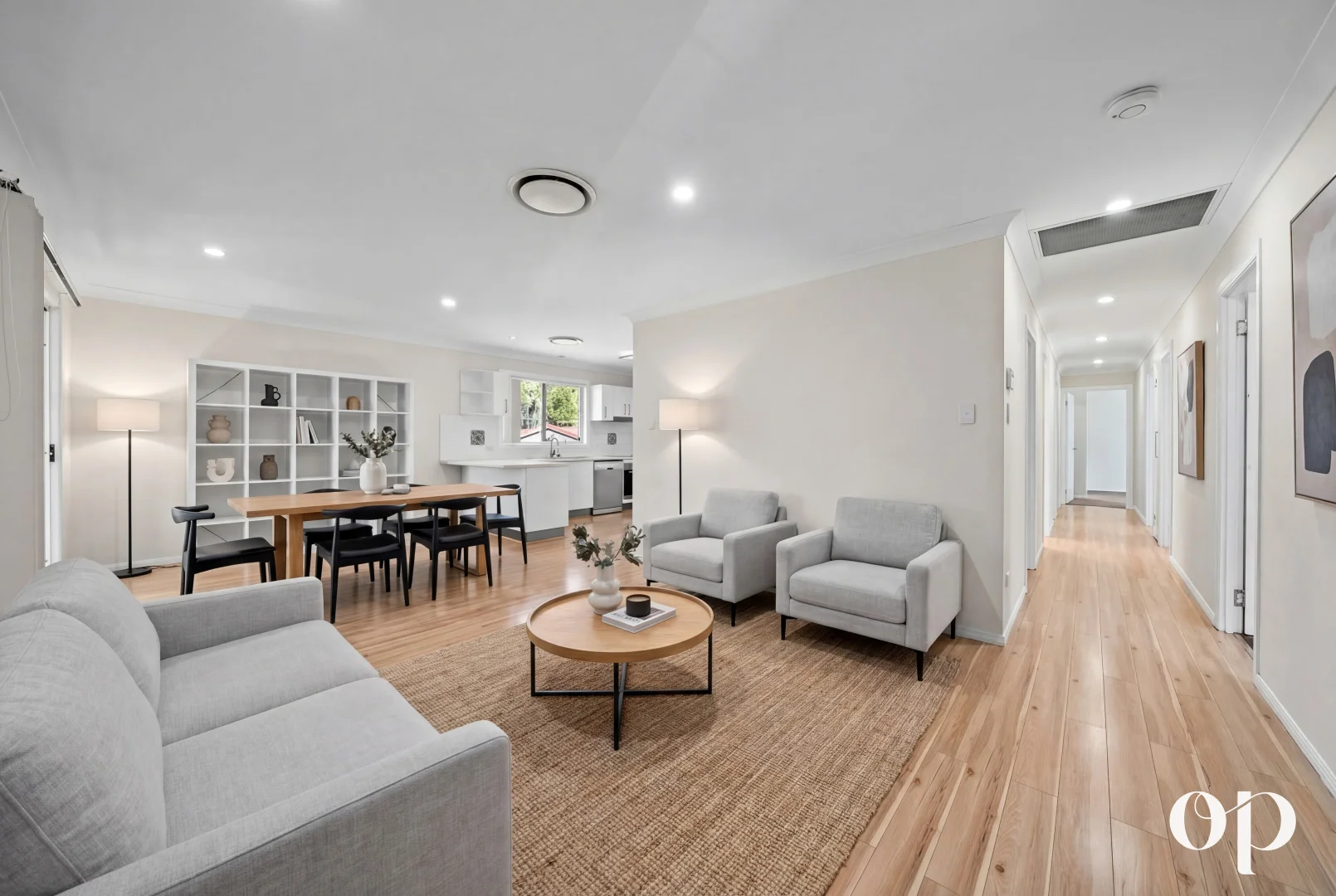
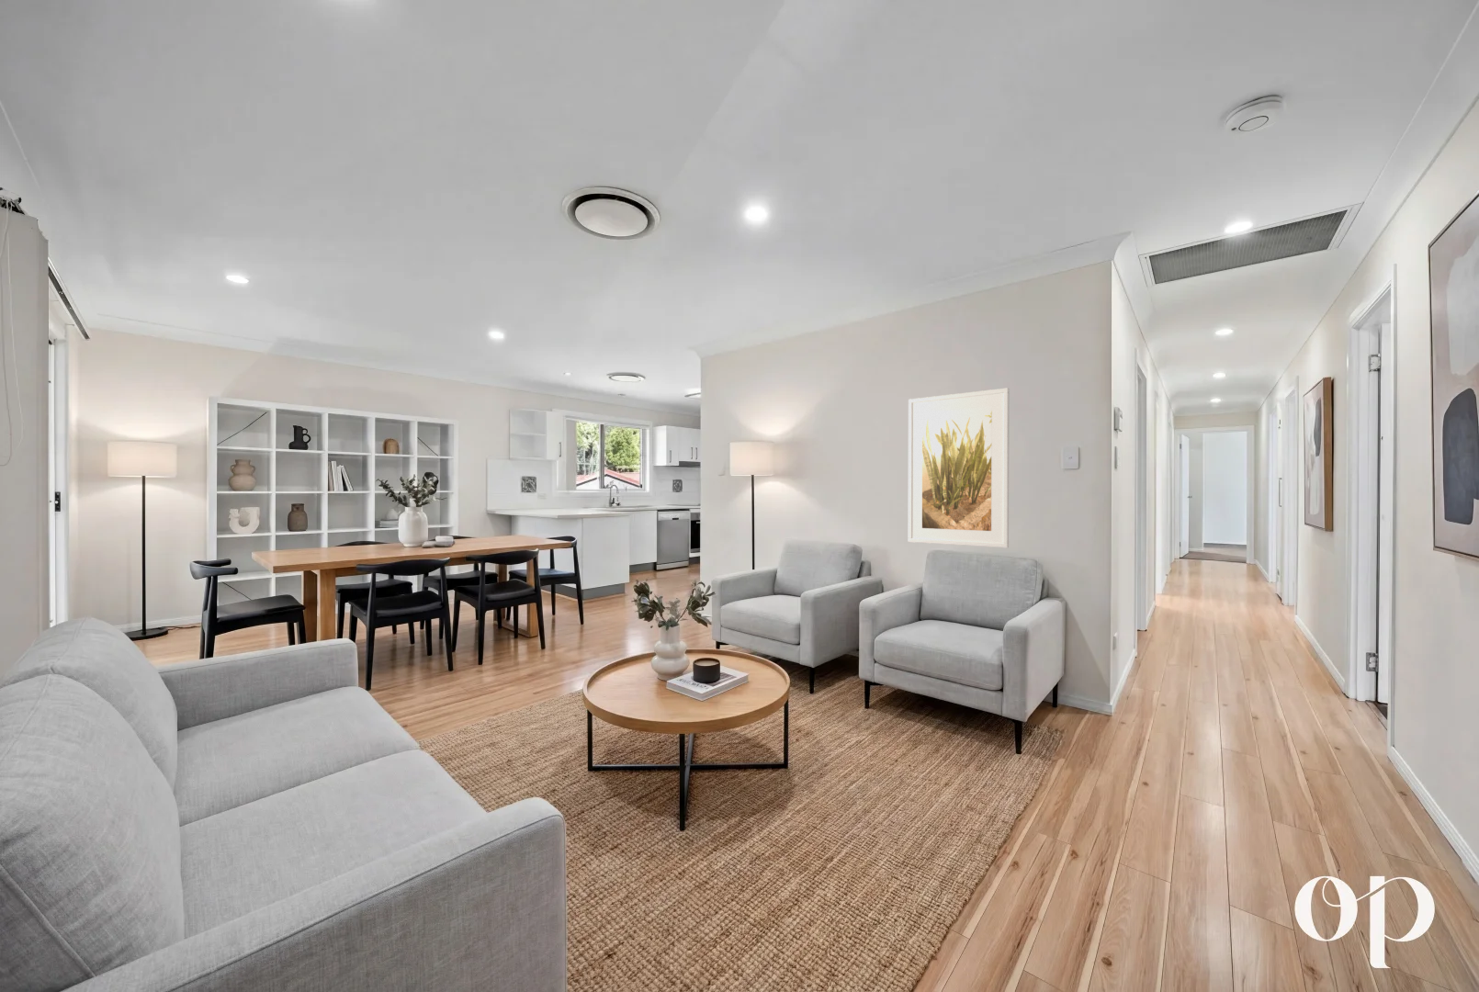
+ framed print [908,386,1011,548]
